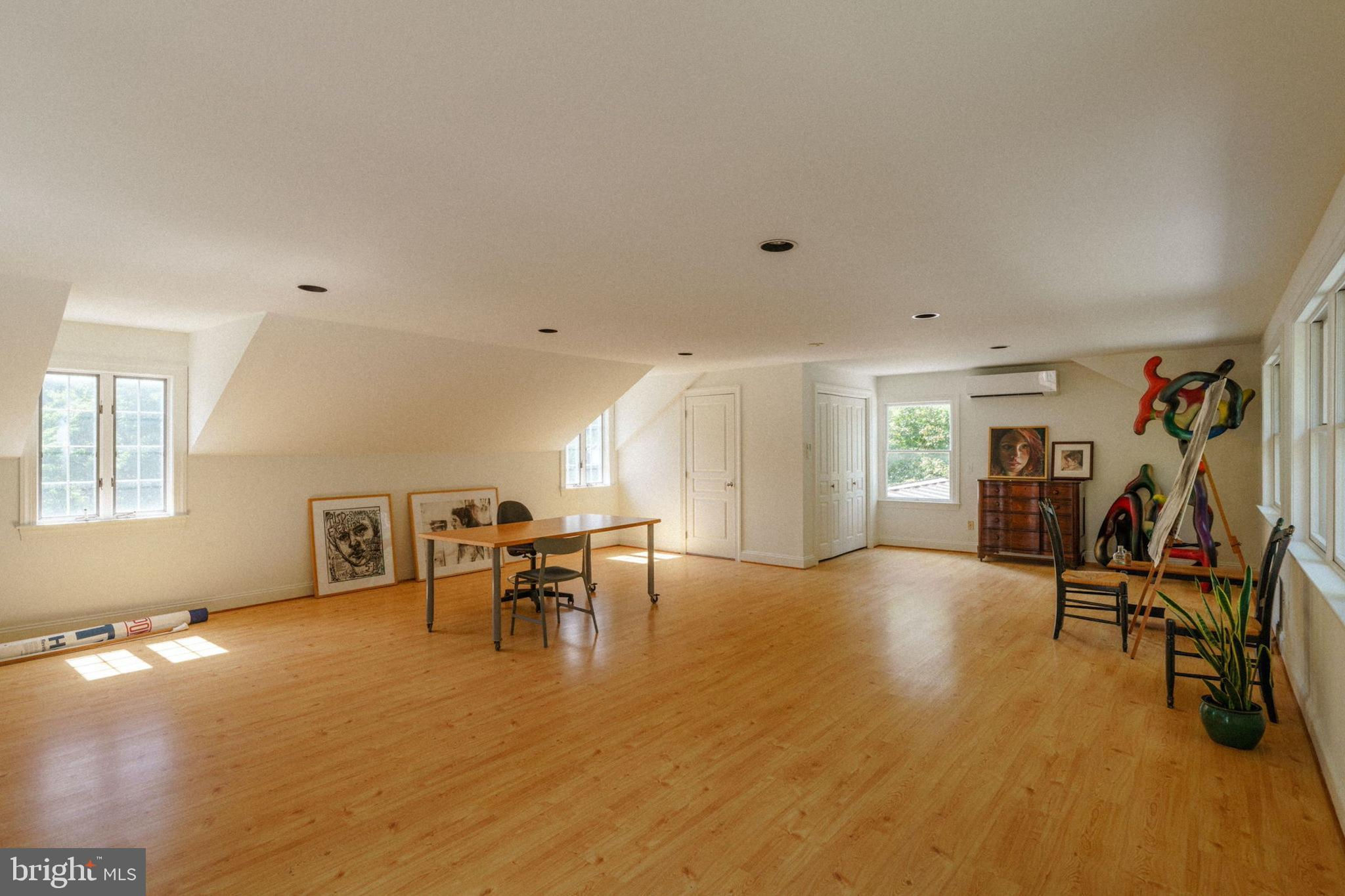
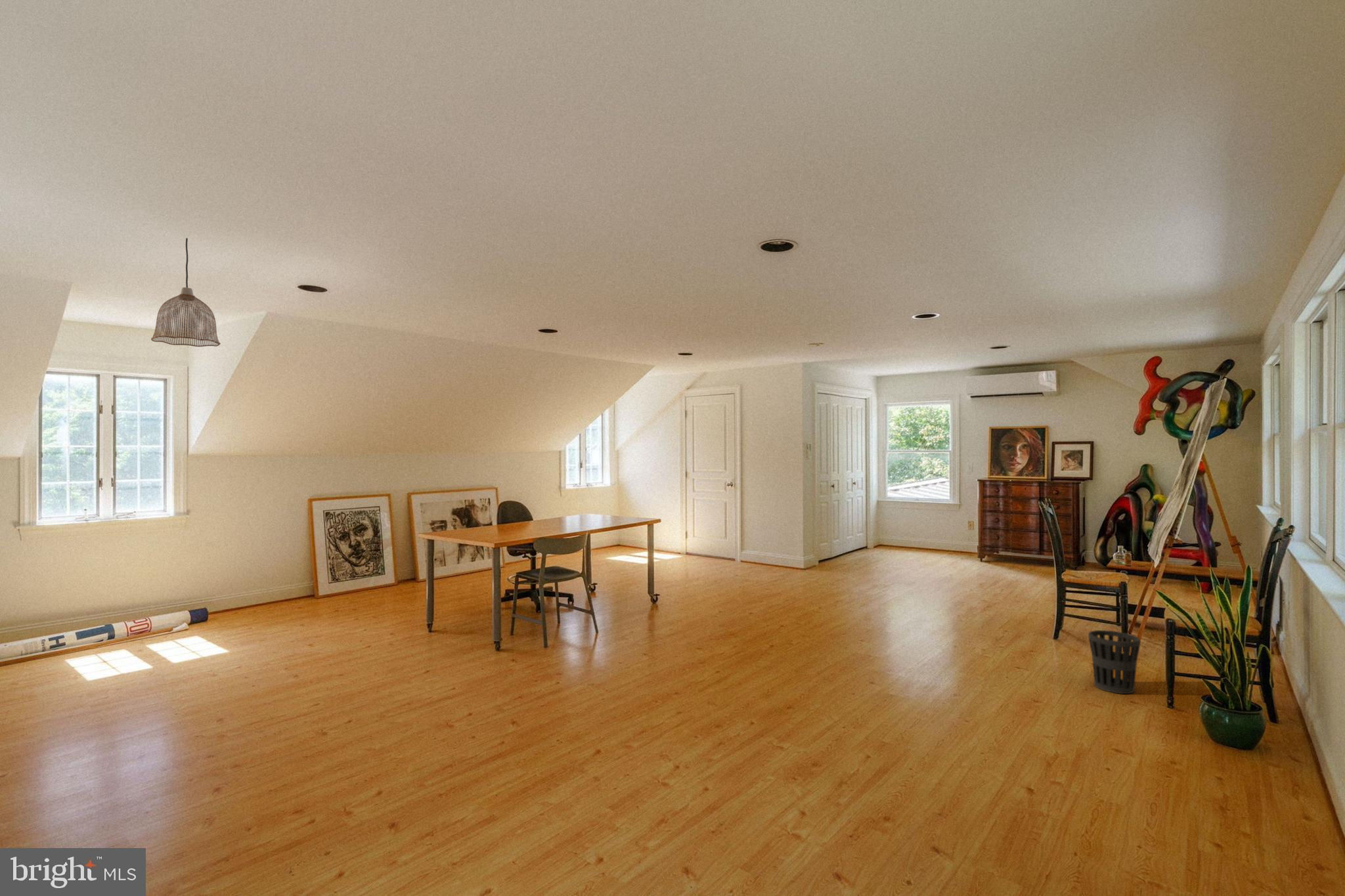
+ wastebasket [1088,629,1141,694]
+ pendant lamp [150,238,221,347]
